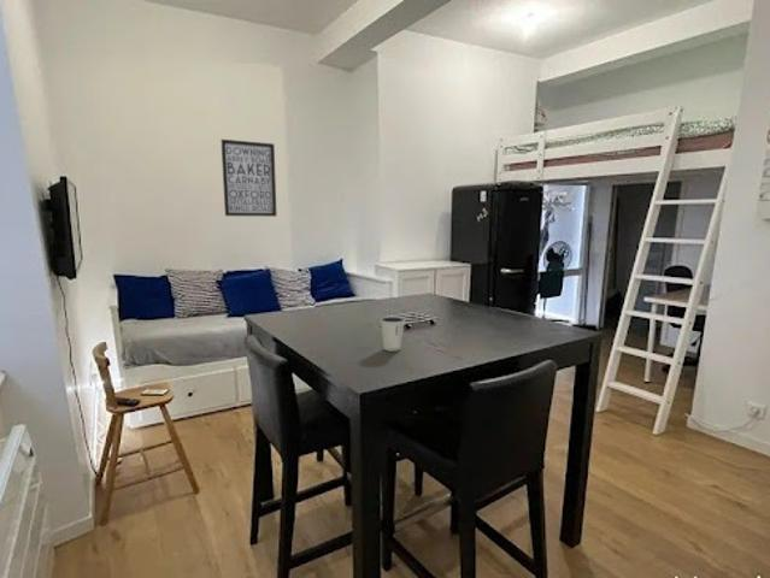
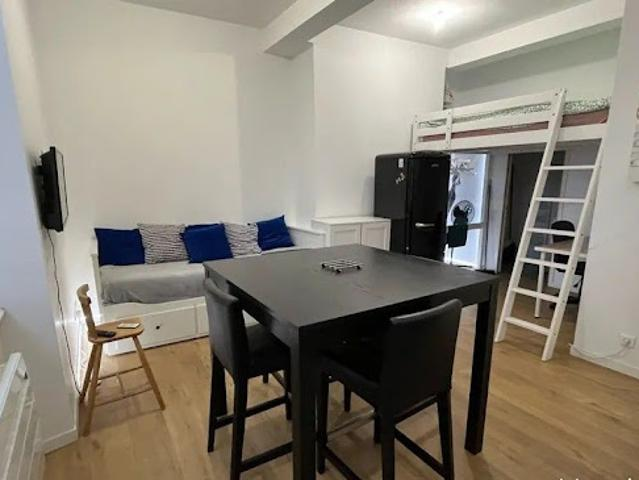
- dixie cup [380,315,406,353]
- wall art [219,138,278,218]
